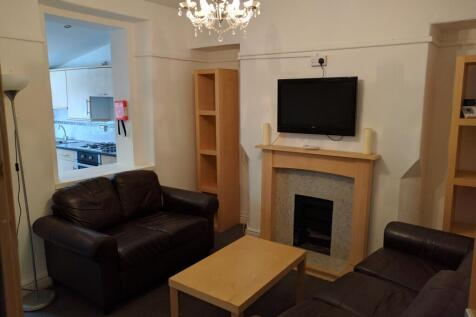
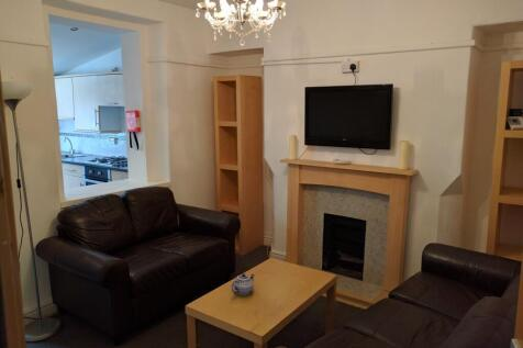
+ teapot [230,272,256,295]
